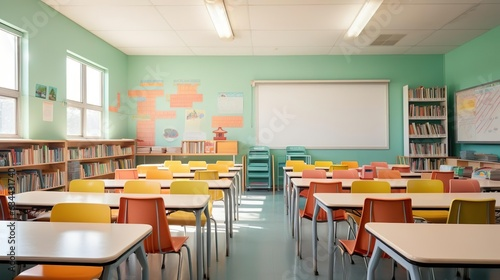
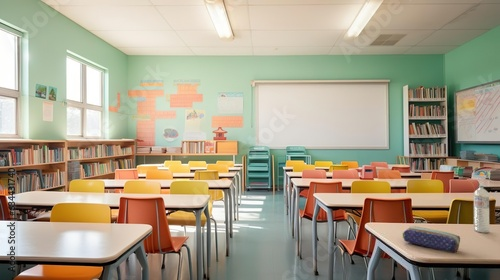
+ pencil case [402,225,461,253]
+ water bottle [472,185,490,234]
